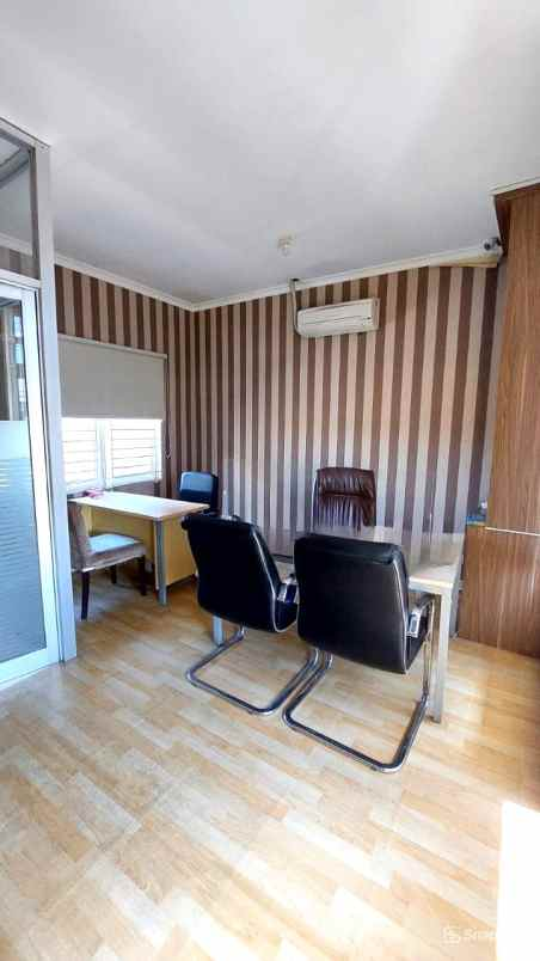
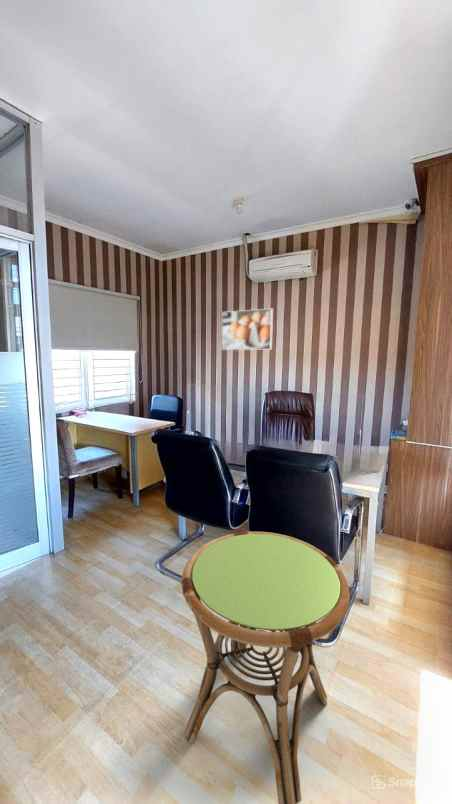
+ side table [181,531,351,804]
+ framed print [221,308,274,351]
